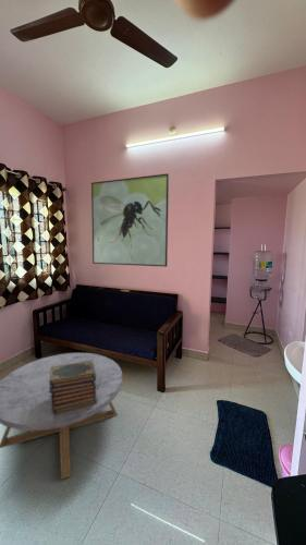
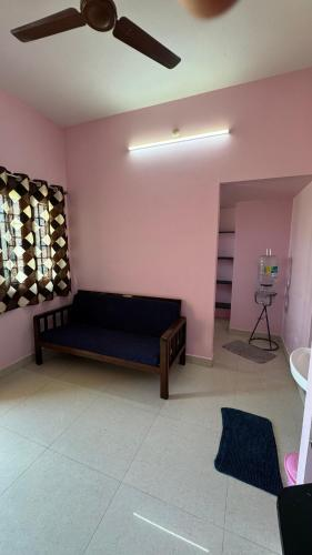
- coffee table [0,352,123,481]
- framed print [90,172,170,268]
- book stack [49,361,97,415]
